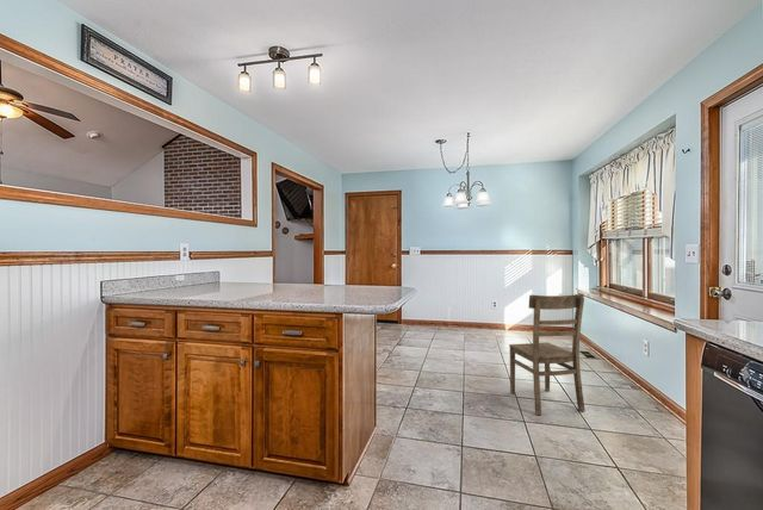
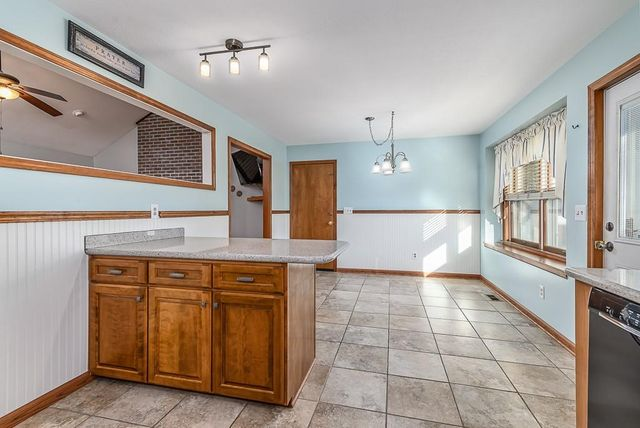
- chair [508,292,587,416]
